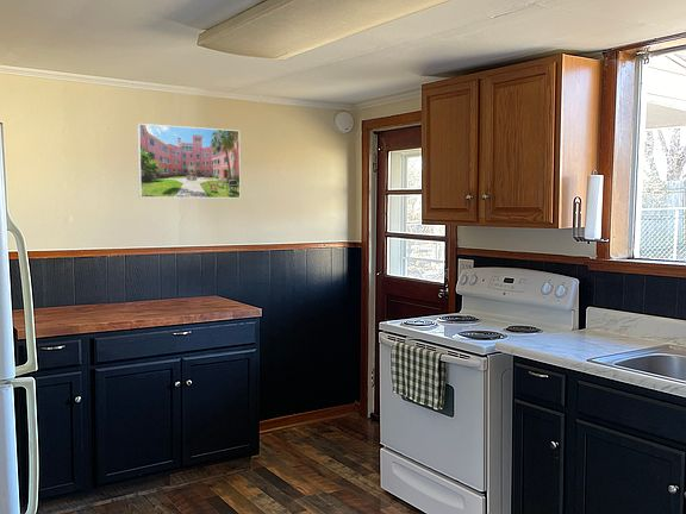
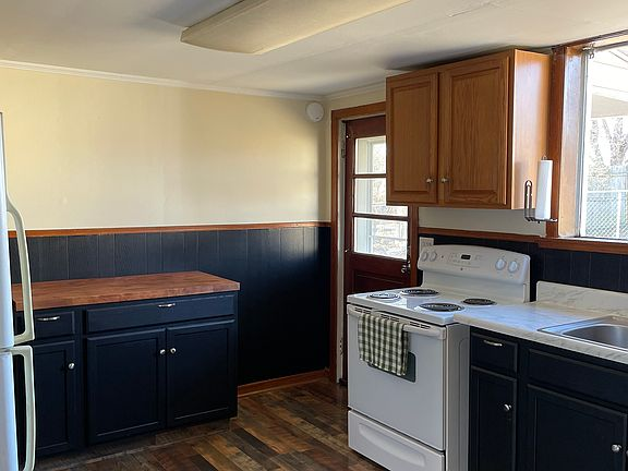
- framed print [136,123,242,200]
